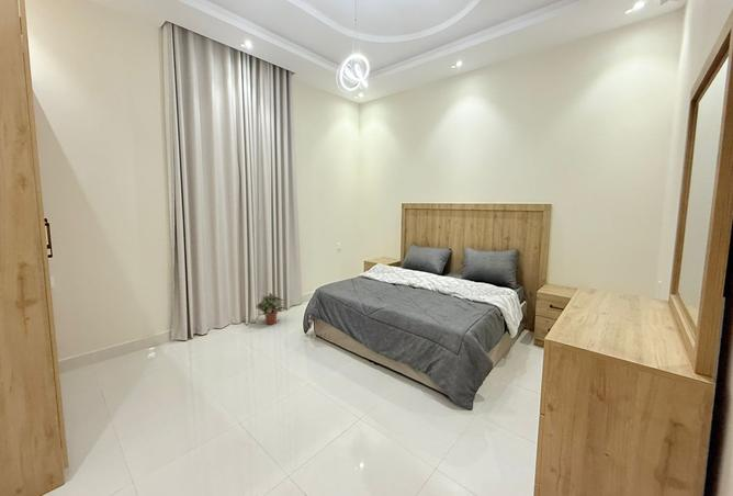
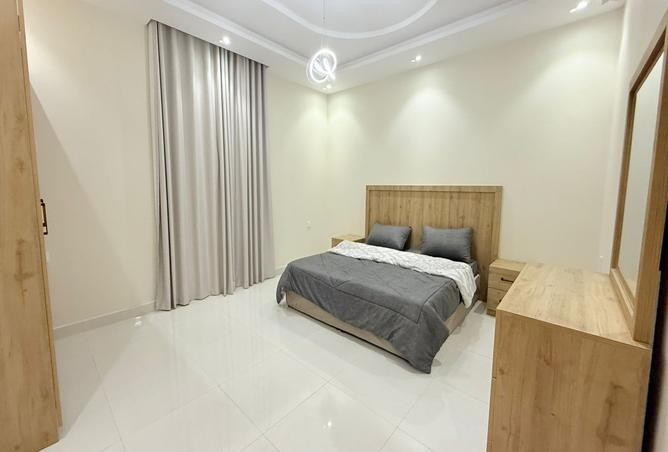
- potted plant [255,292,286,326]
